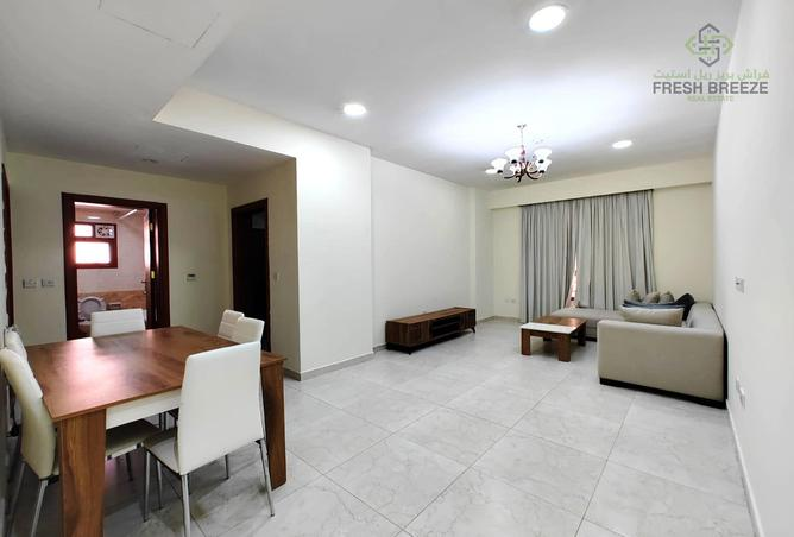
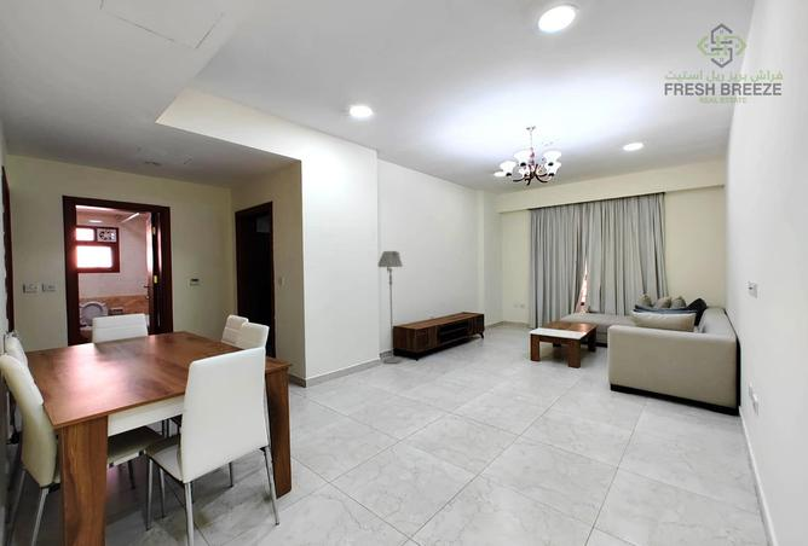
+ floor lamp [377,250,404,365]
